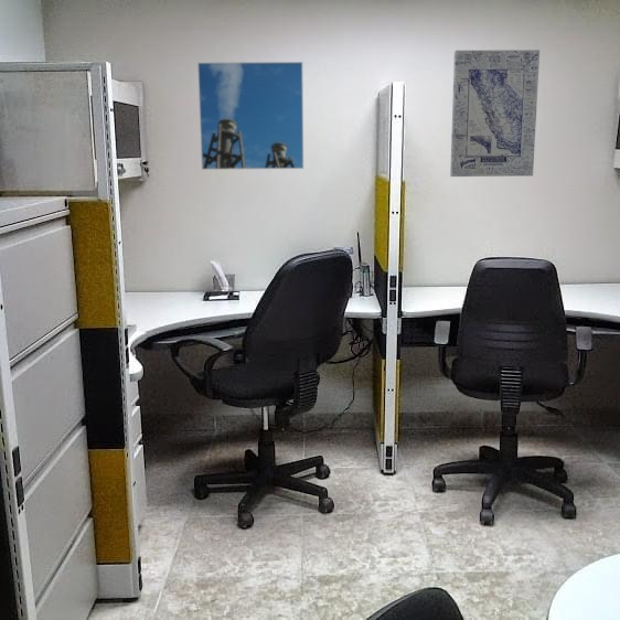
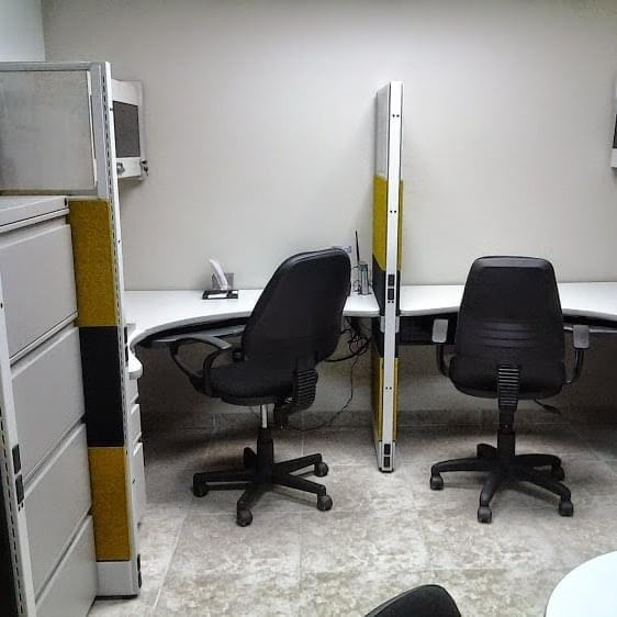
- wall art [449,49,541,178]
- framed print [196,61,304,171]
